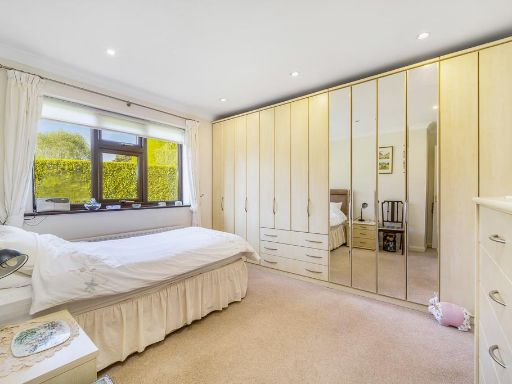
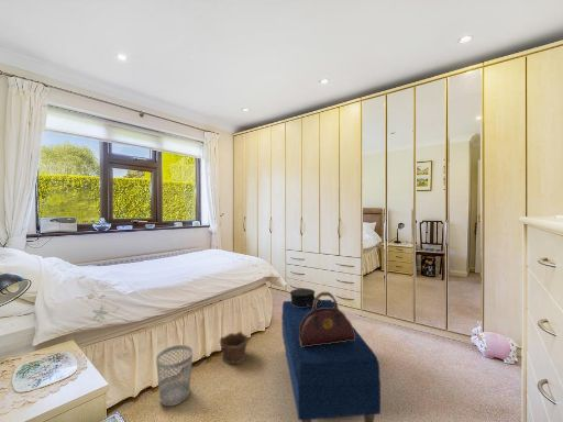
+ hat [289,288,321,307]
+ bench [280,299,382,422]
+ clay pot [218,330,250,365]
+ wastebasket [155,344,194,408]
+ handbag [299,290,355,347]
